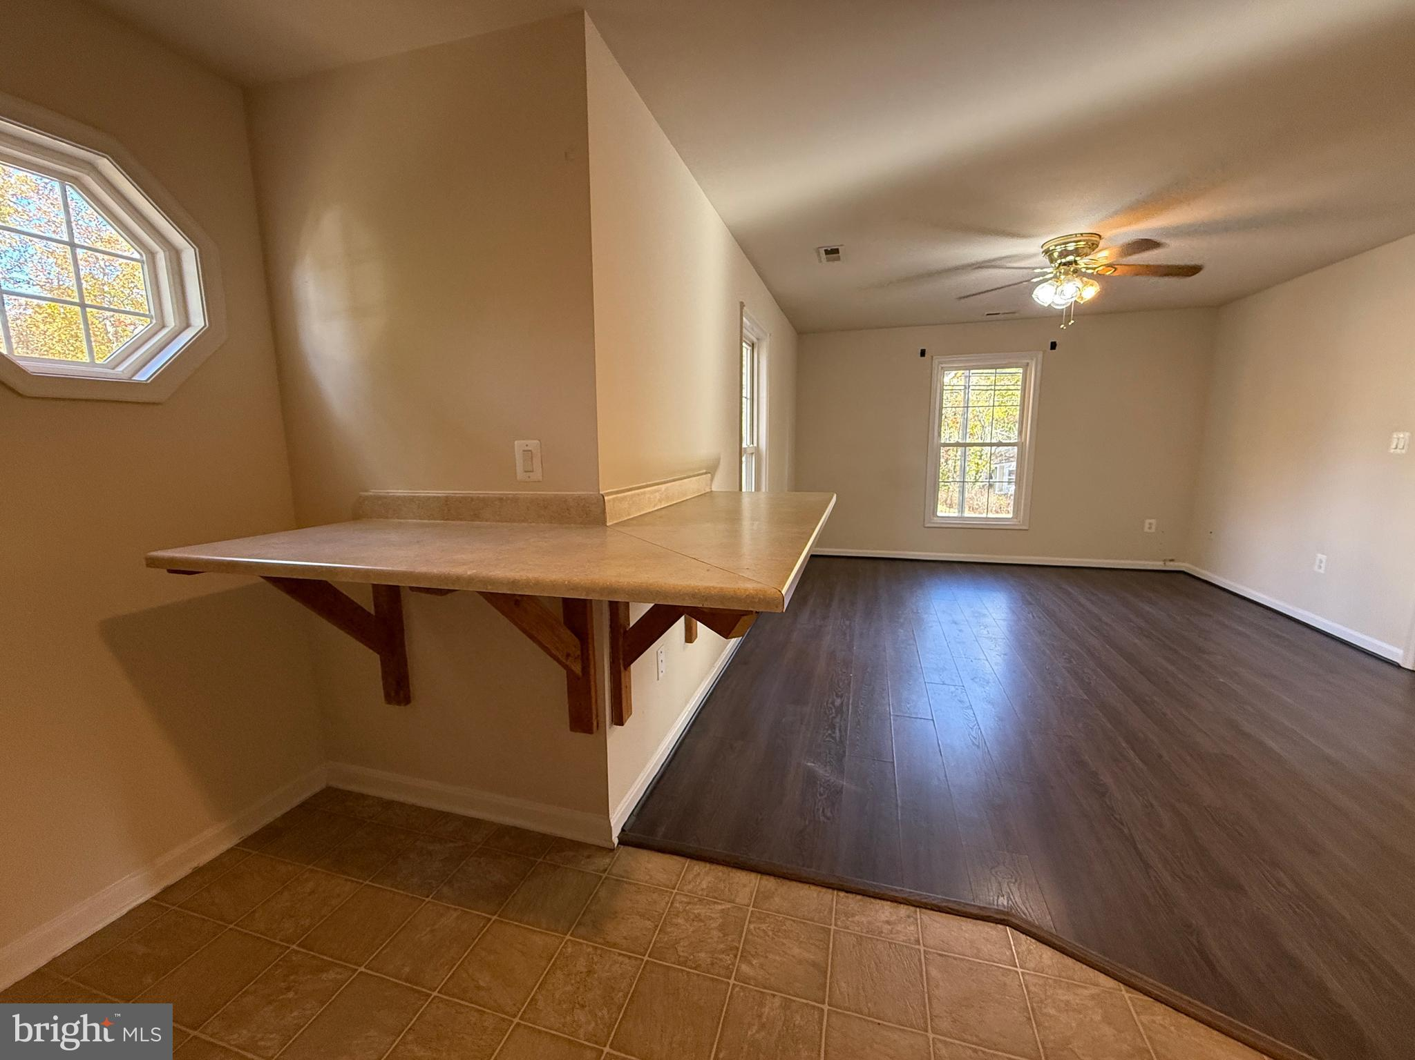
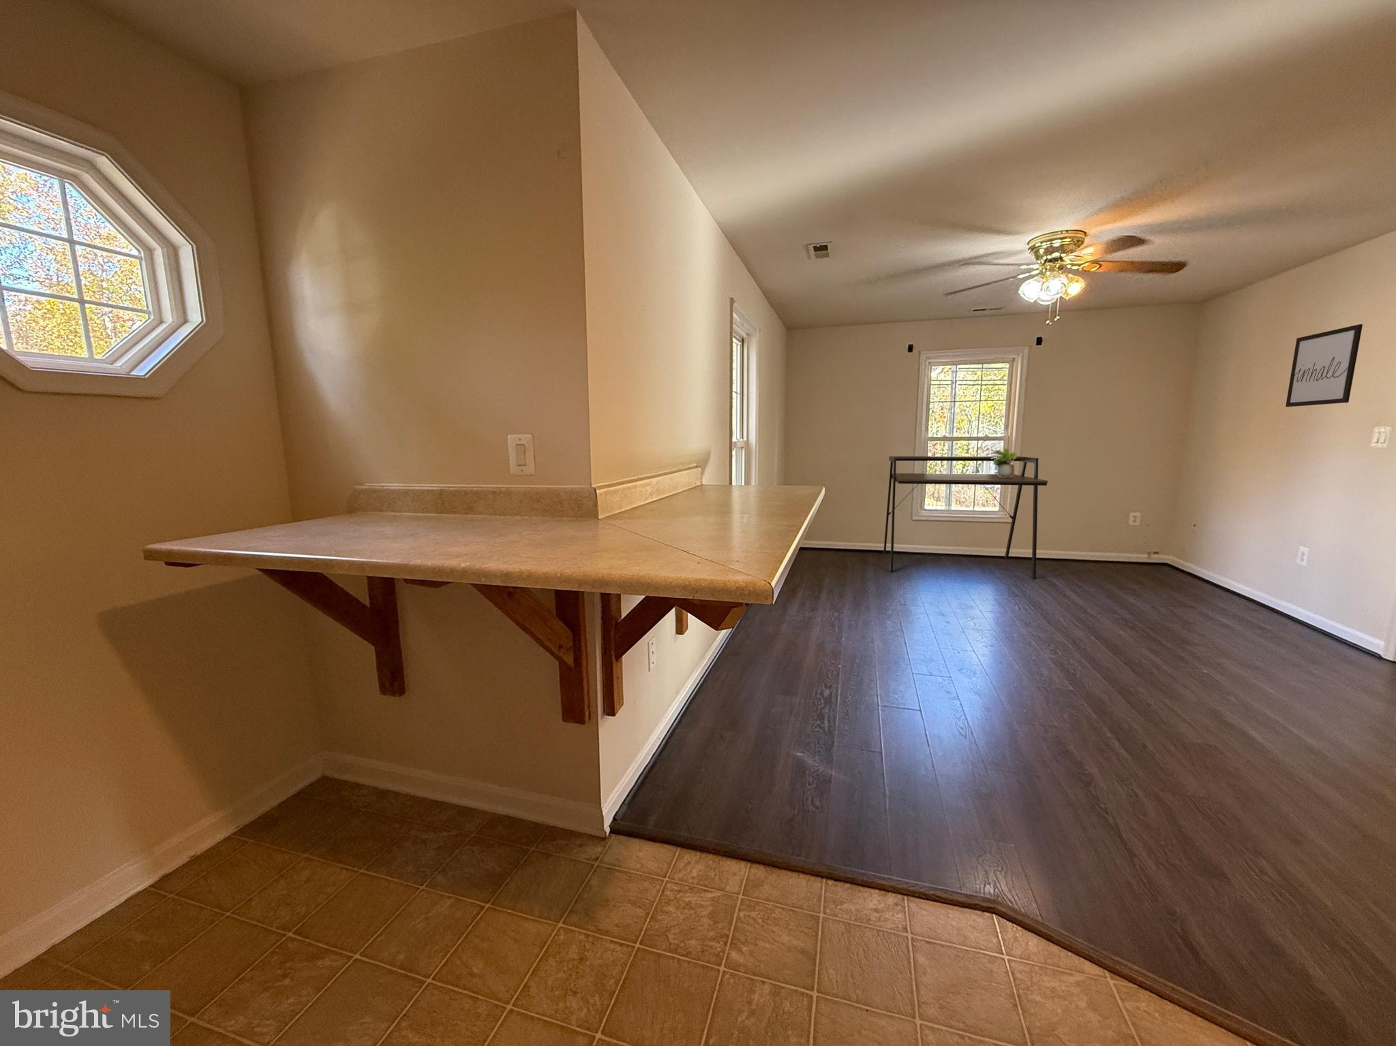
+ wall art [1285,323,1363,408]
+ potted plant [991,448,1018,478]
+ desk [883,456,1049,579]
